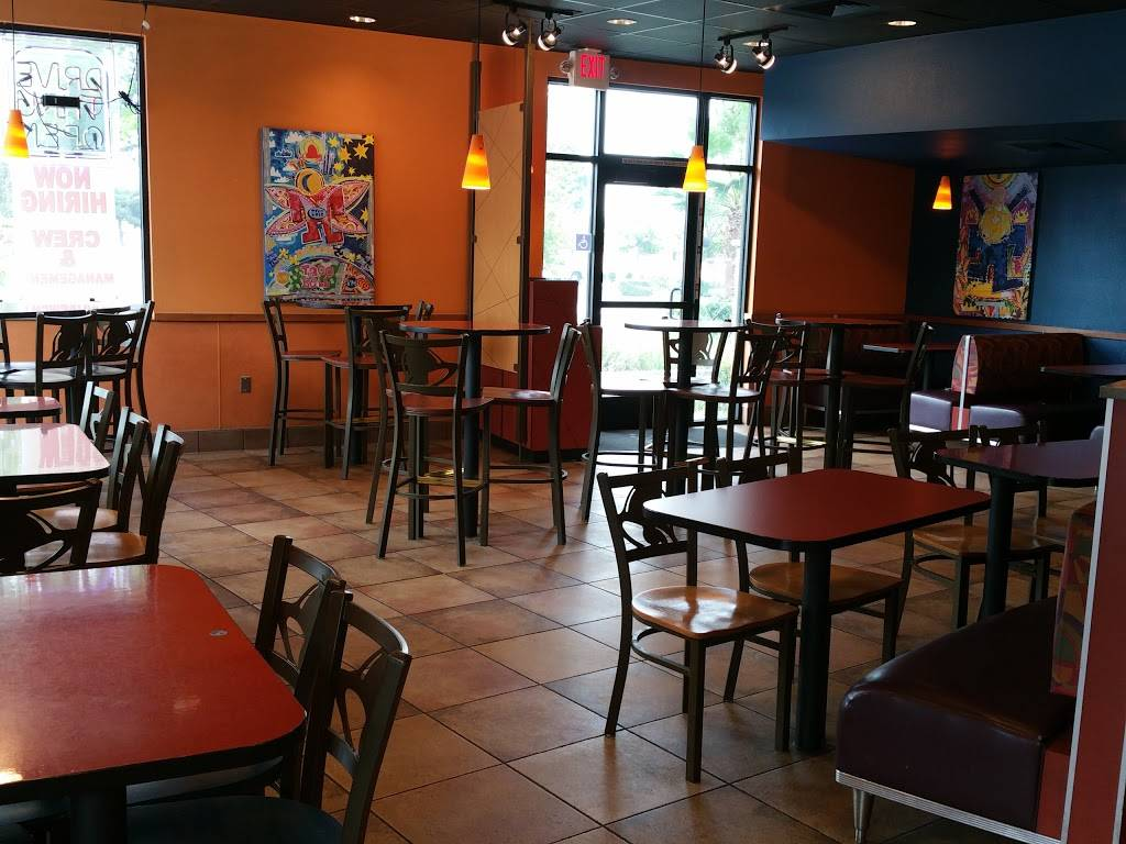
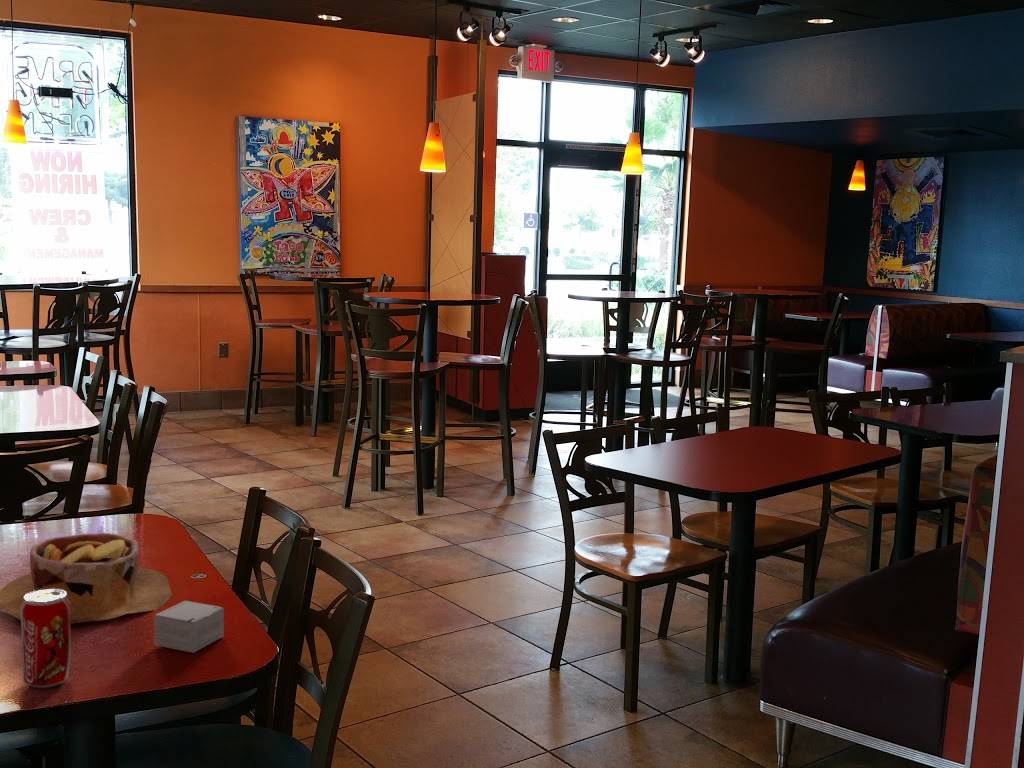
+ beverage can [20,589,73,689]
+ bowl [0,532,173,625]
+ small box [153,600,225,654]
